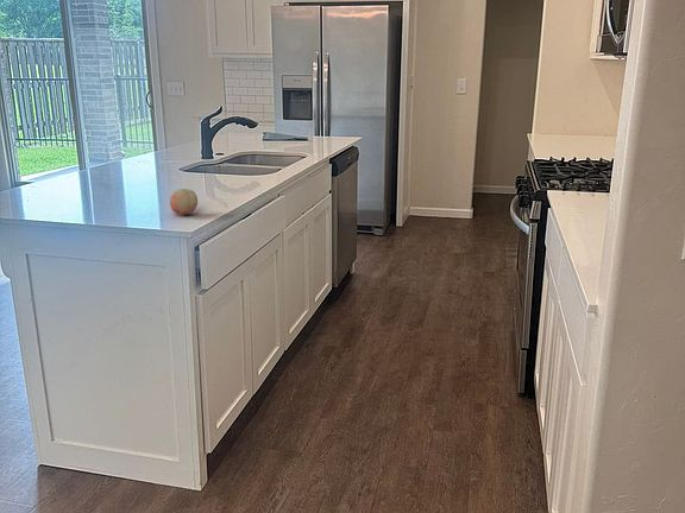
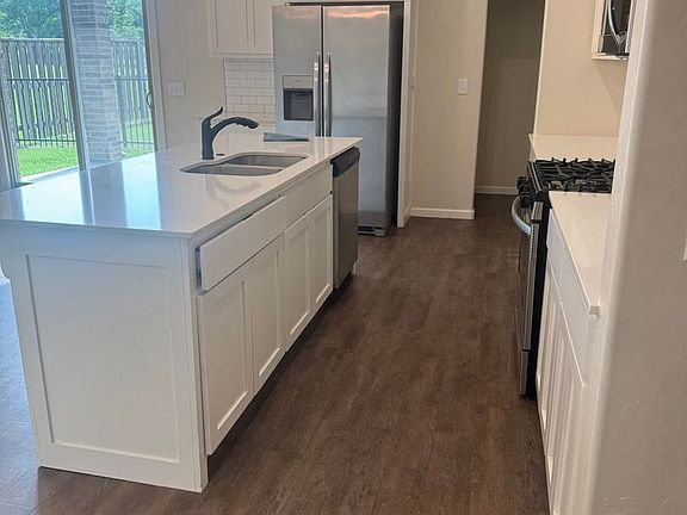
- fruit [169,188,199,216]
